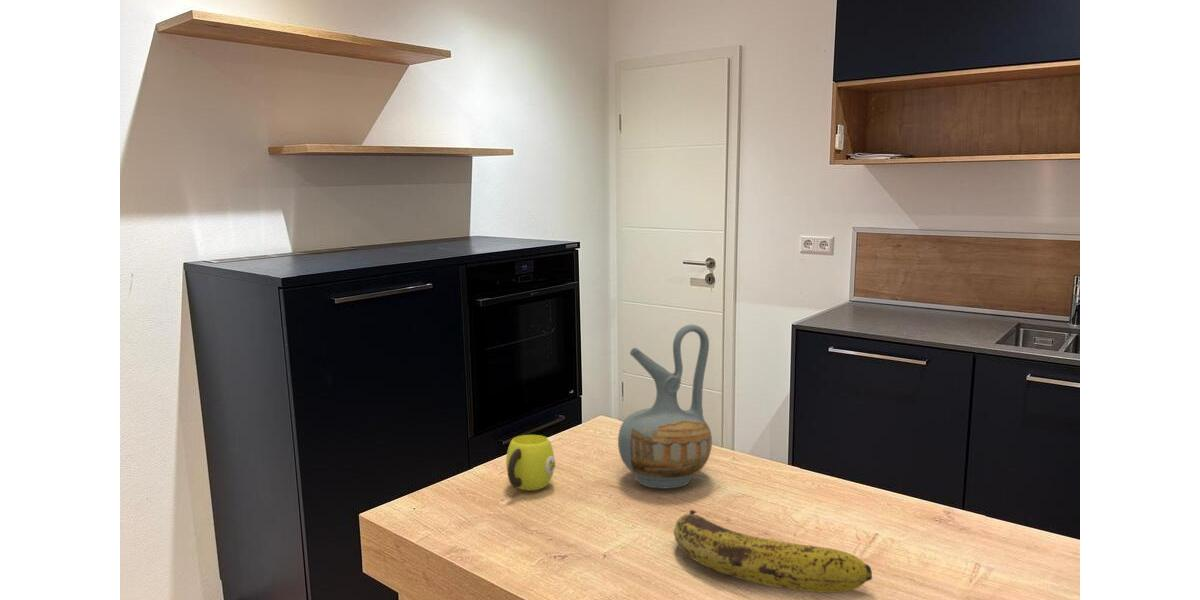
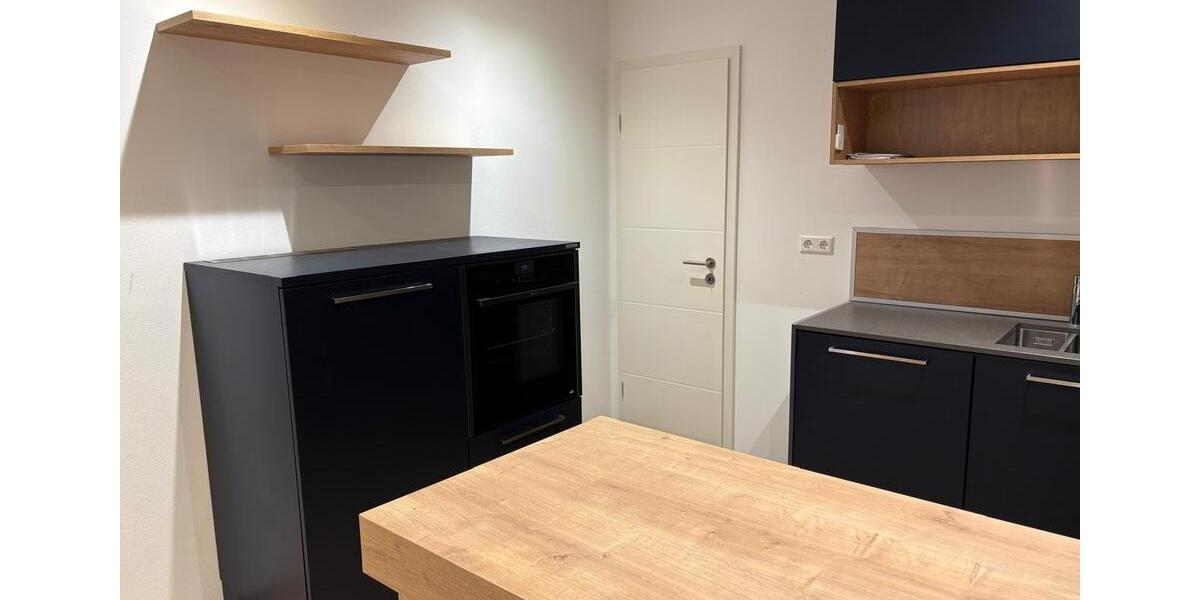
- fruit [672,509,873,594]
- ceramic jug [617,324,713,489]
- cup [505,434,556,491]
